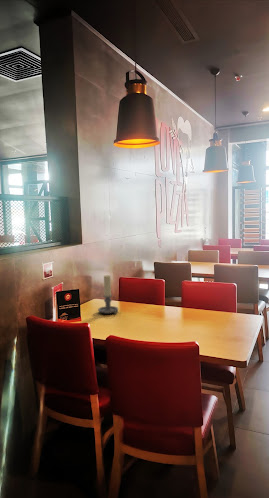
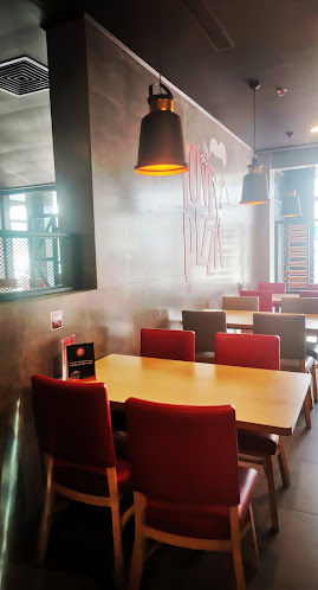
- candle holder [97,274,119,315]
